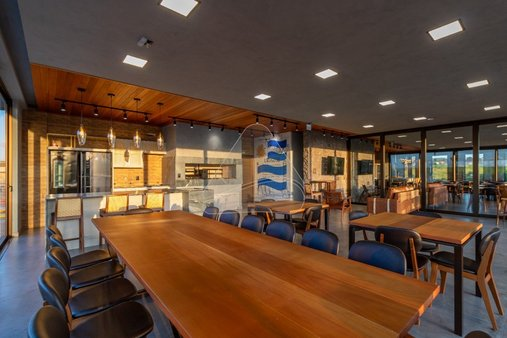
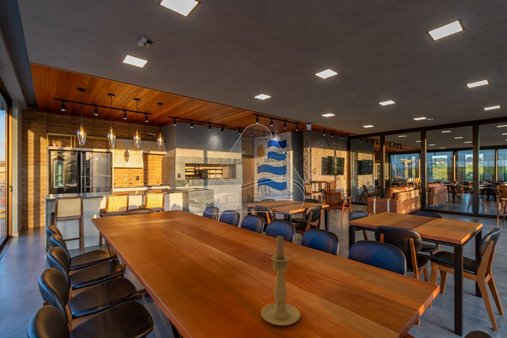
+ candle holder [260,235,301,327]
